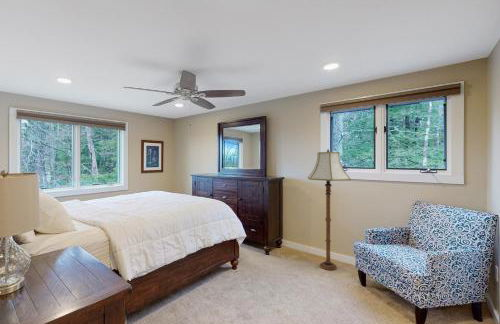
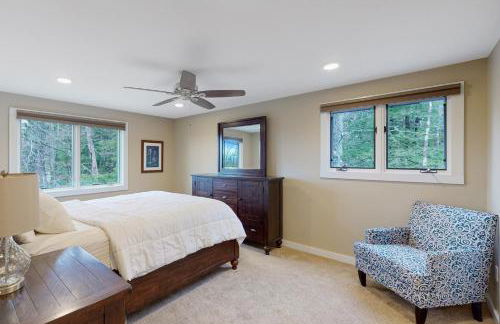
- floor lamp [307,149,352,271]
